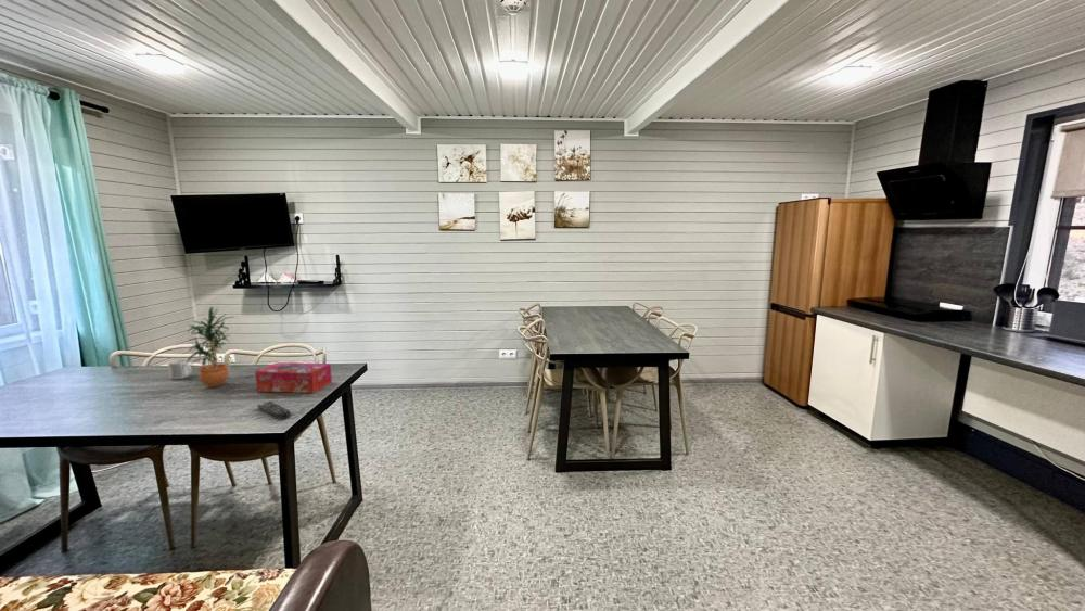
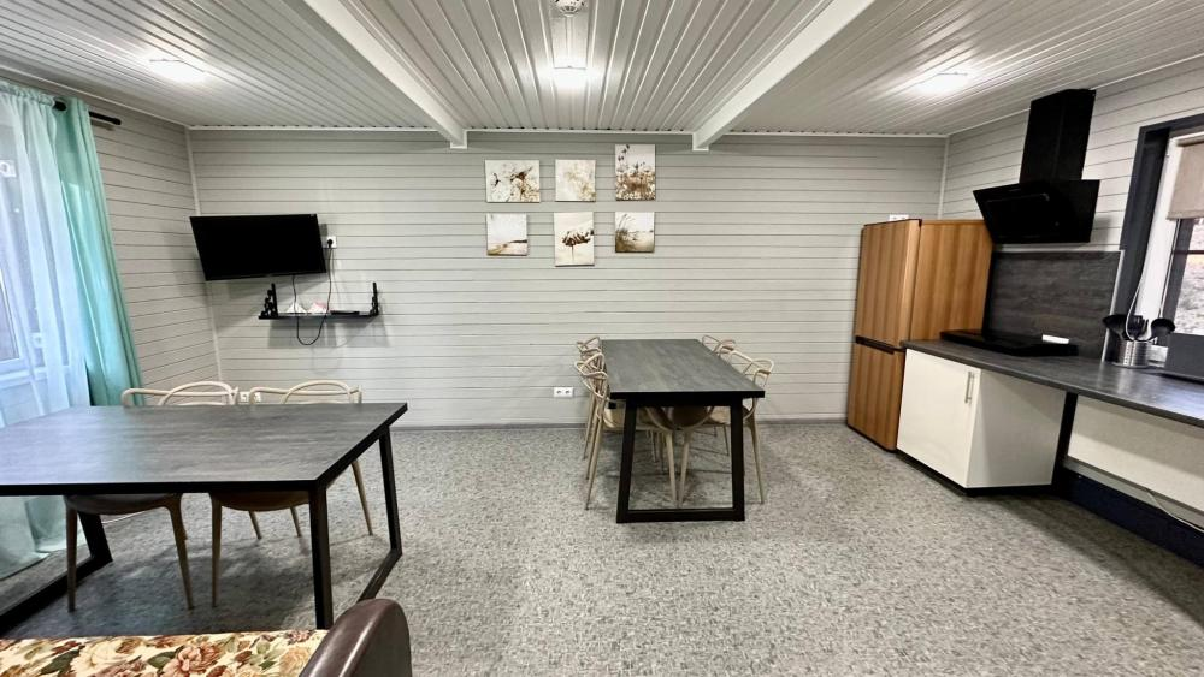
- mug [167,358,192,380]
- potted plant [187,306,237,389]
- remote control [256,400,292,421]
- tissue box [254,361,333,394]
